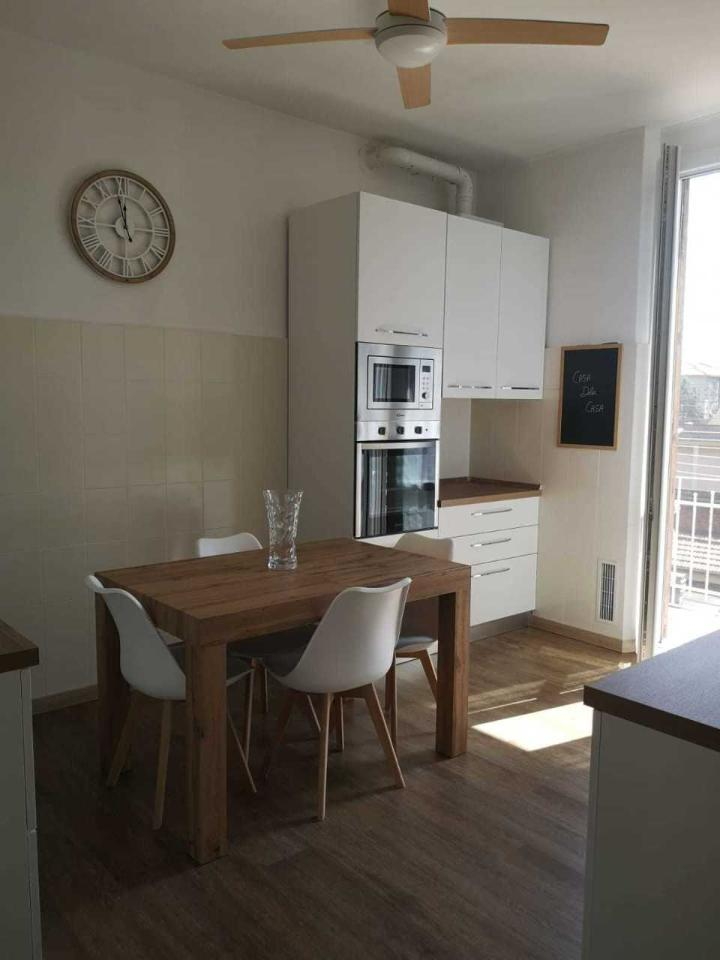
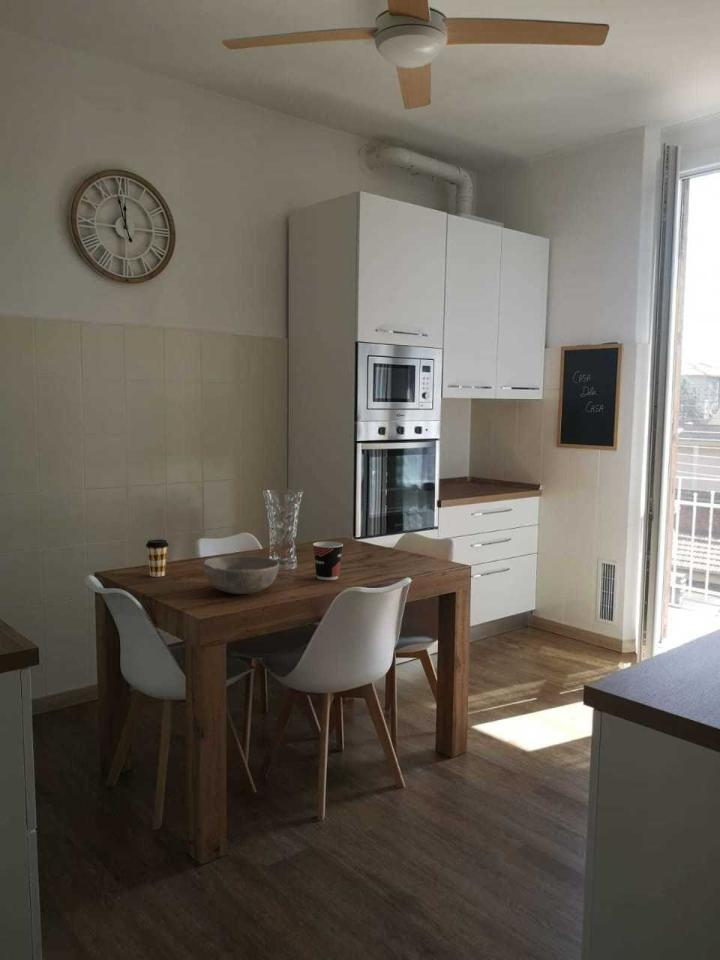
+ coffee cup [145,539,170,578]
+ cup [312,541,344,581]
+ bowl [202,555,280,595]
